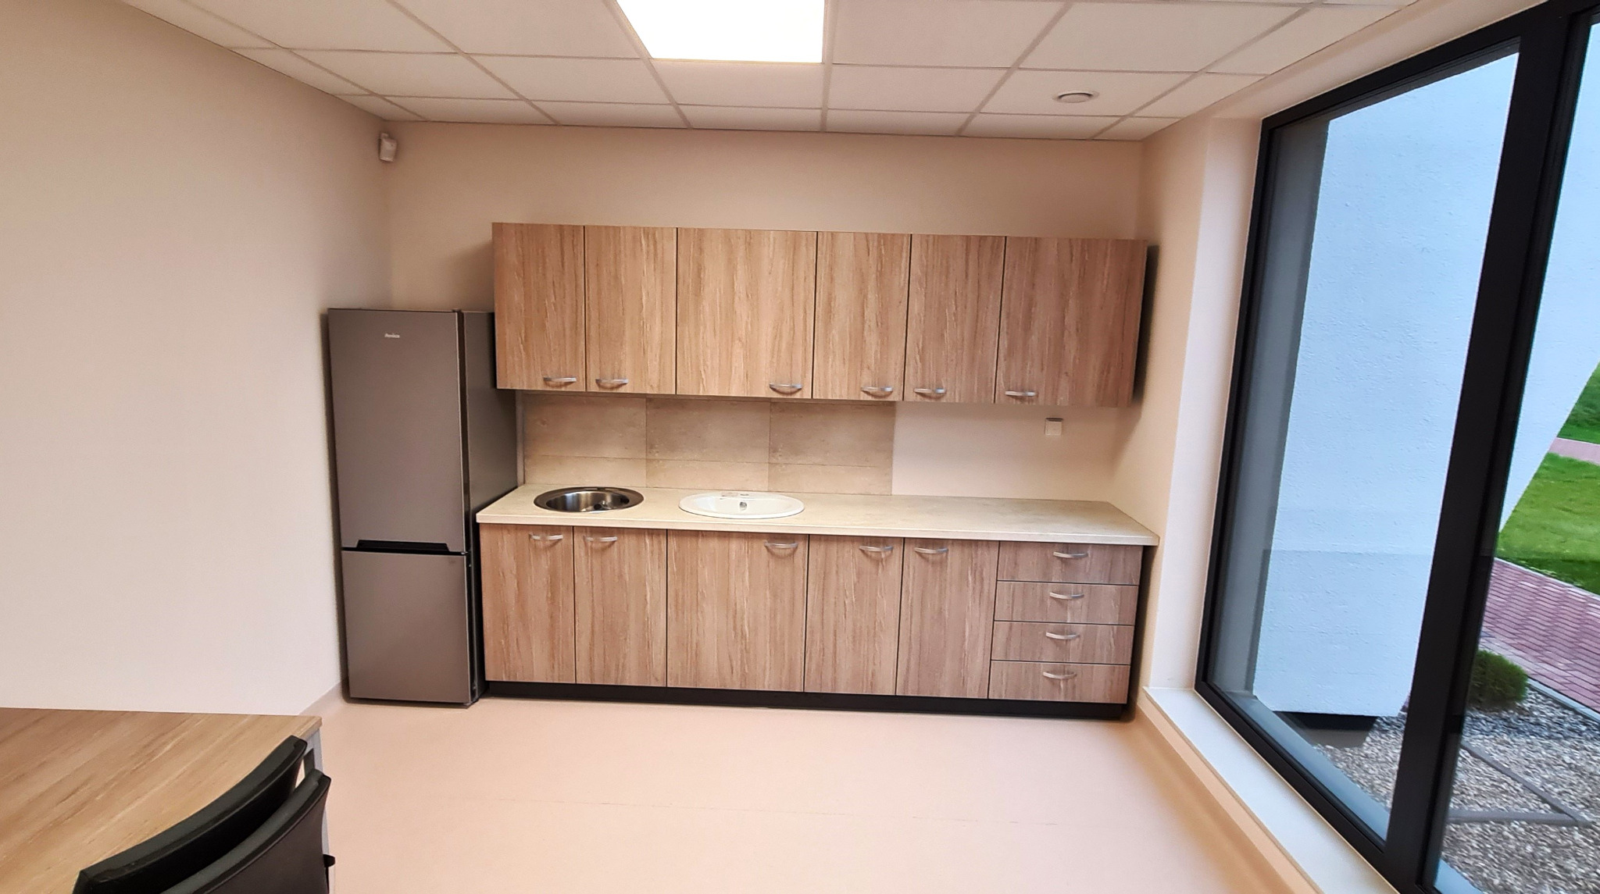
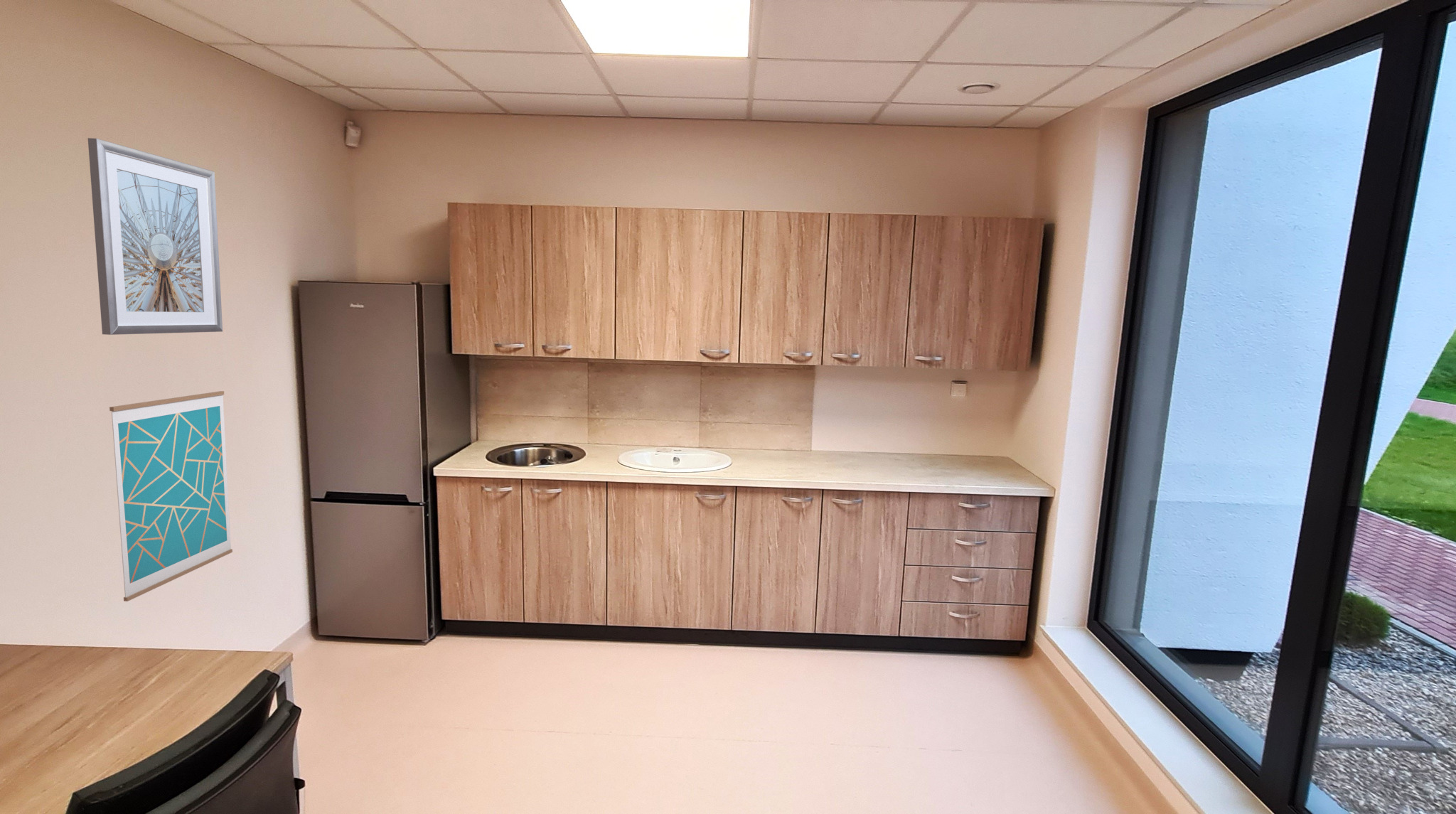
+ picture frame [87,137,223,336]
+ wall art [109,390,233,602]
